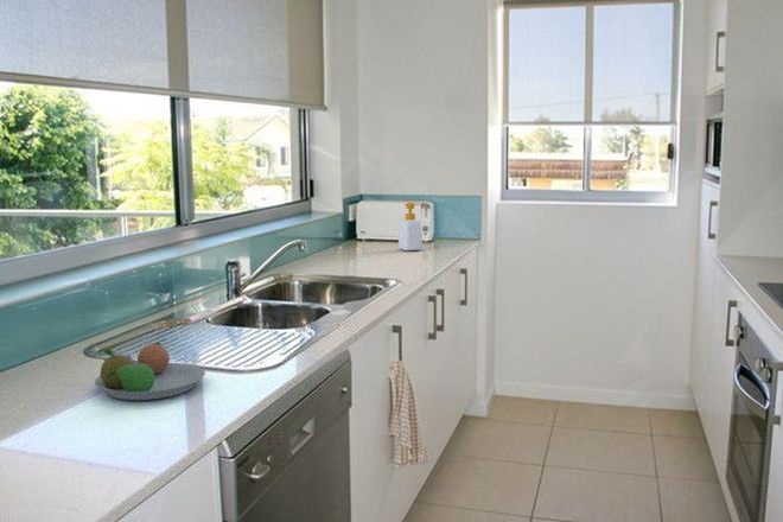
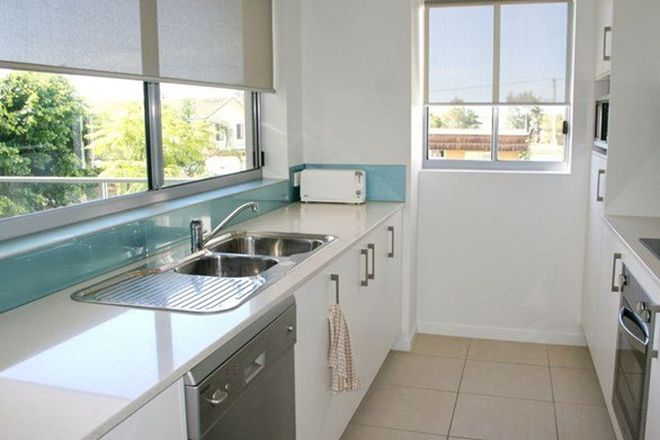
- fruit bowl [94,342,206,401]
- soap bottle [397,202,428,252]
